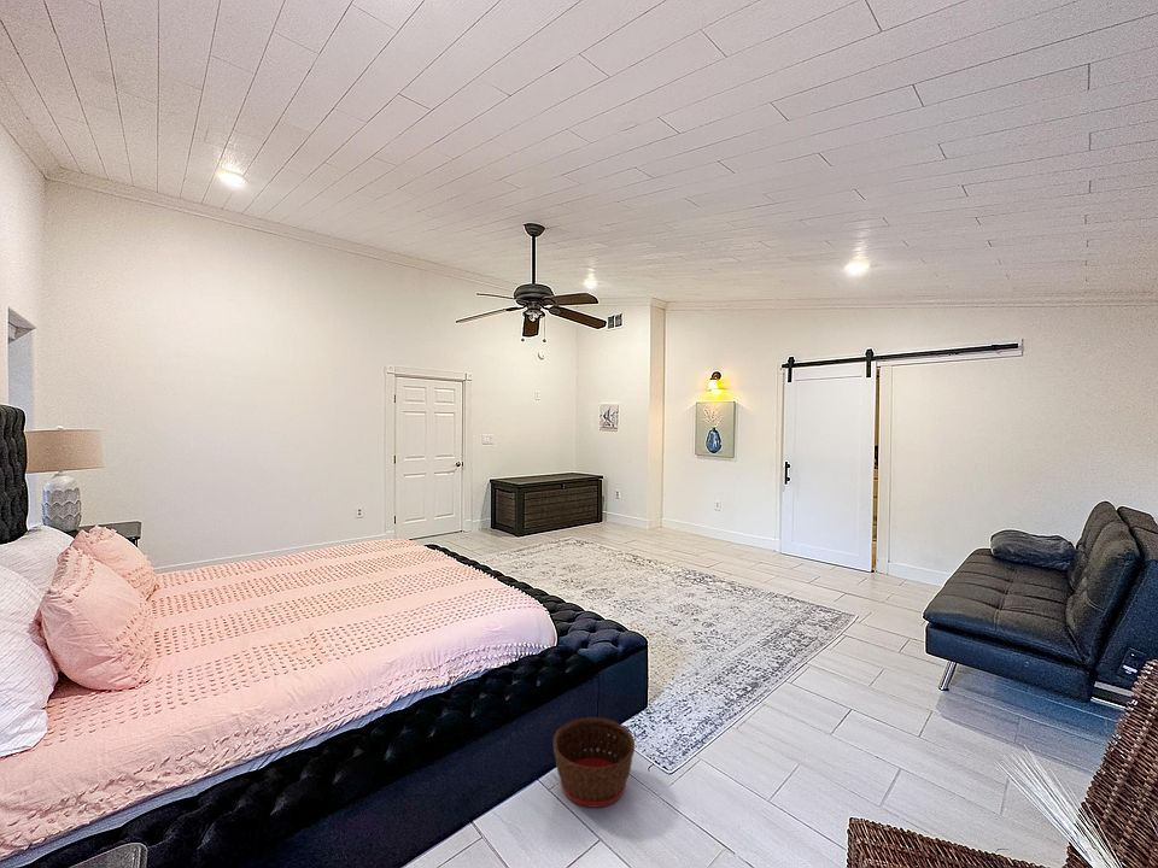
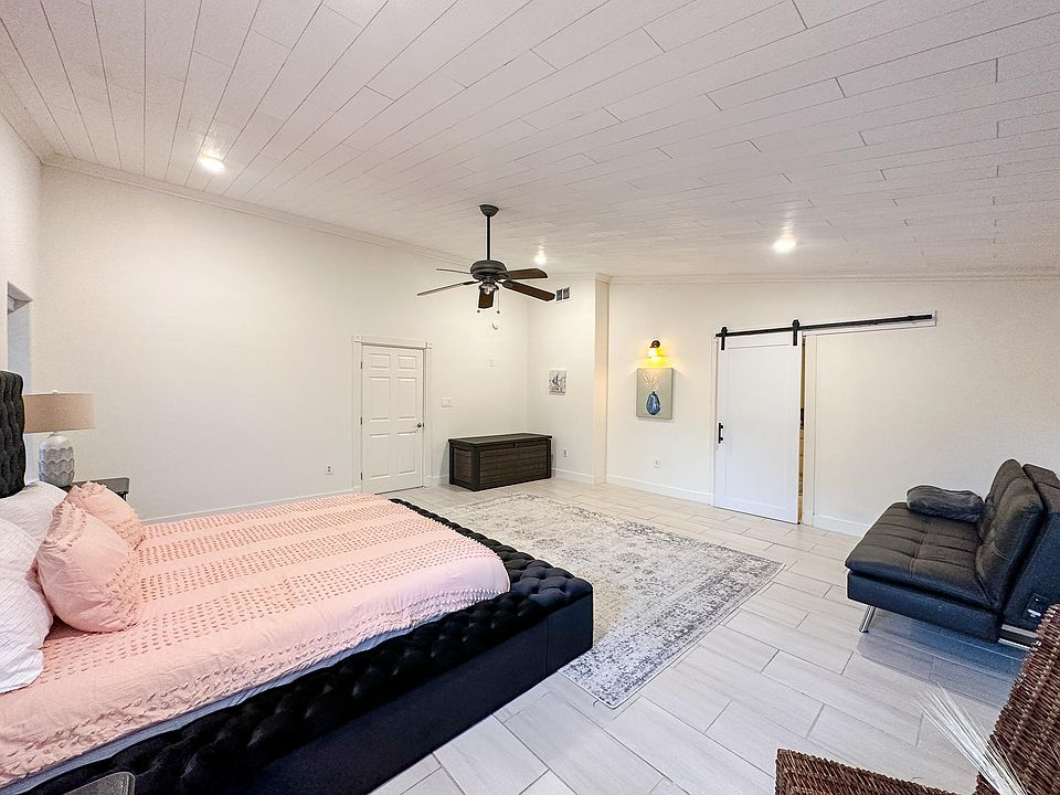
- basket [551,716,636,809]
